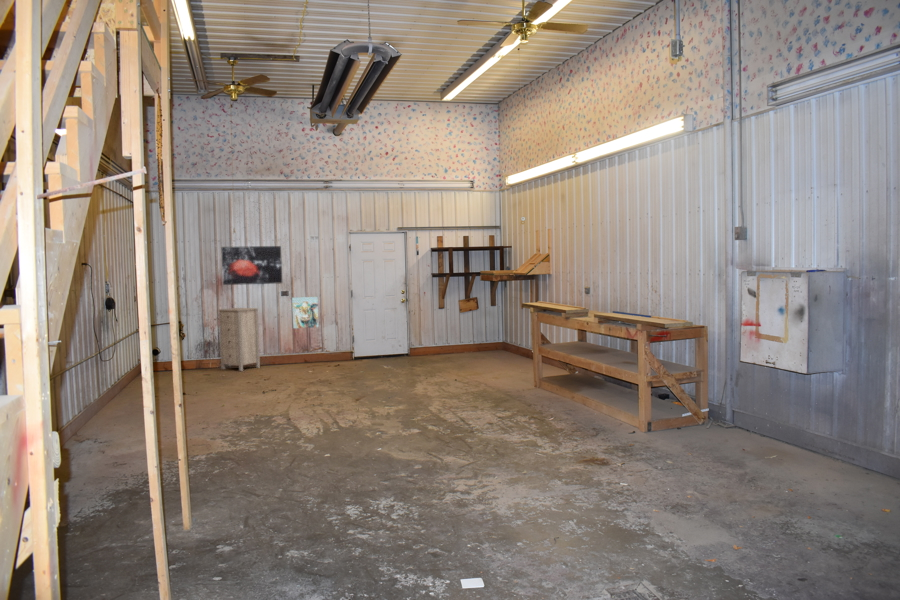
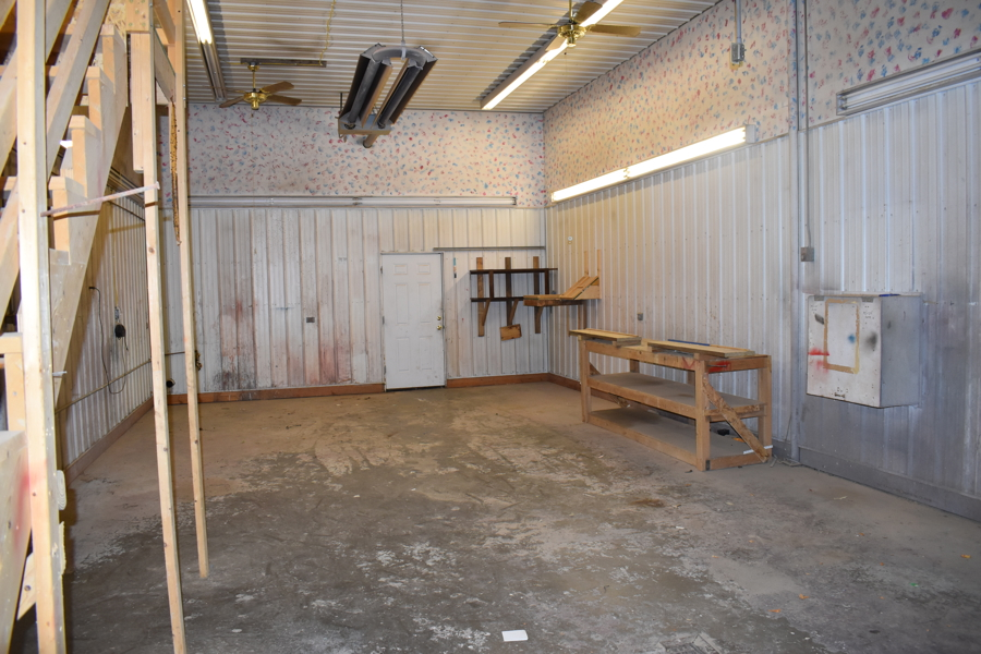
- wall art [291,296,320,329]
- storage cabinet [217,307,261,372]
- wall art [220,245,283,286]
